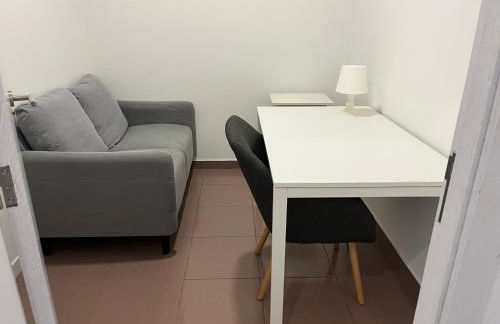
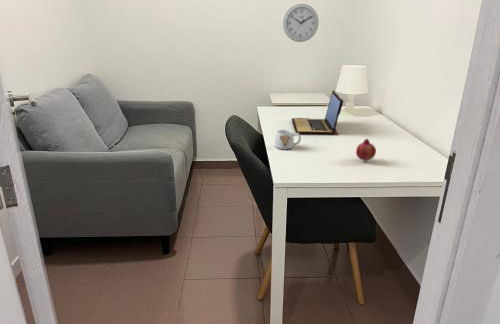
+ wall clock [282,3,320,43]
+ fruit [355,138,377,162]
+ laptop [291,89,344,136]
+ mug [274,129,302,150]
